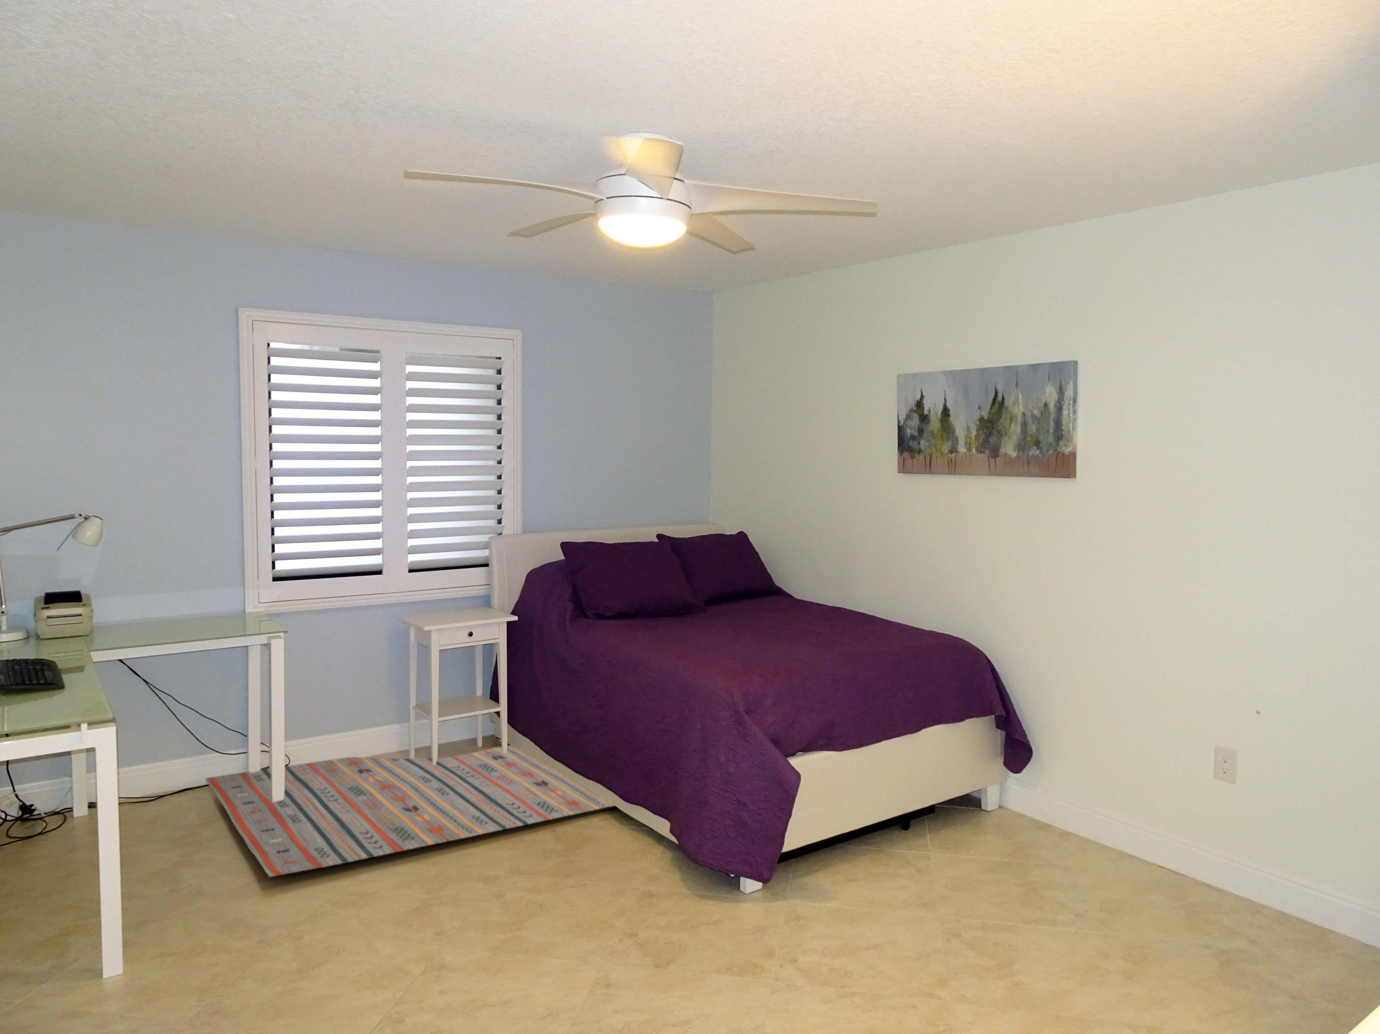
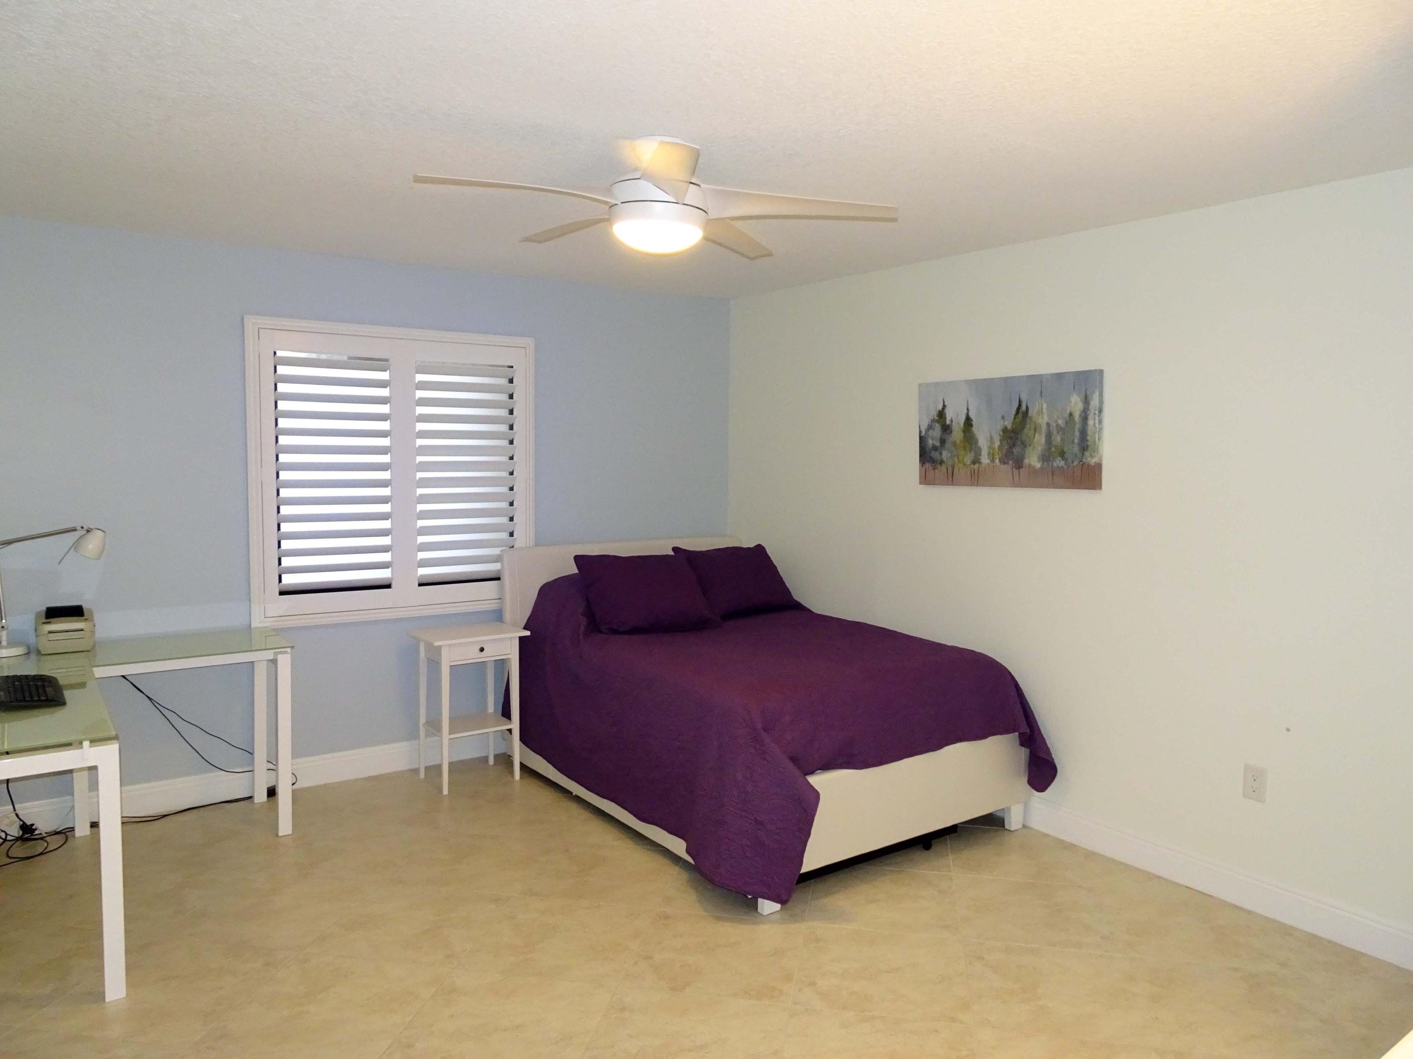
- rug [204,744,615,878]
